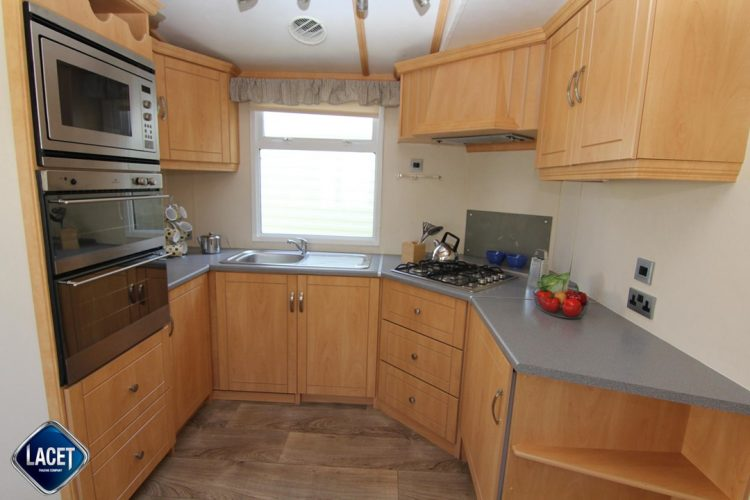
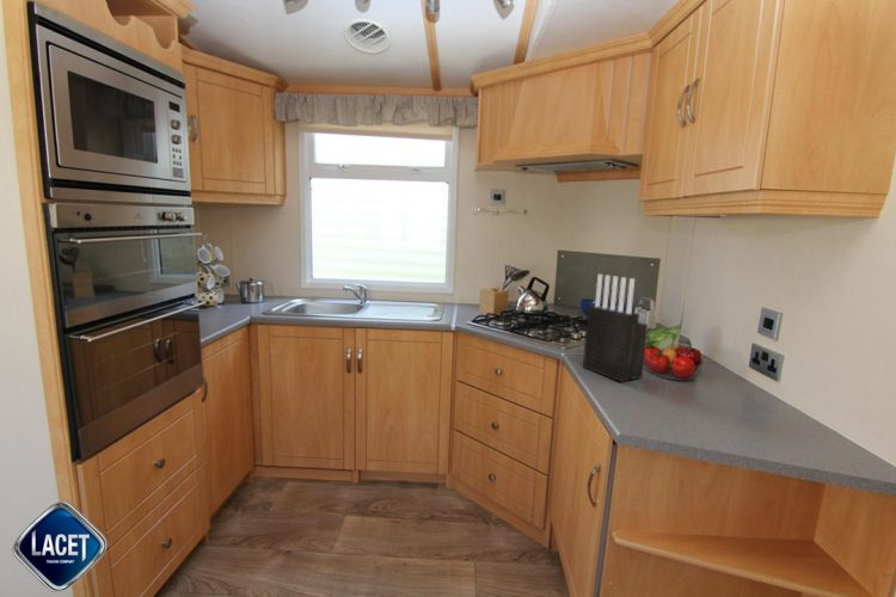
+ knife block [582,273,649,383]
